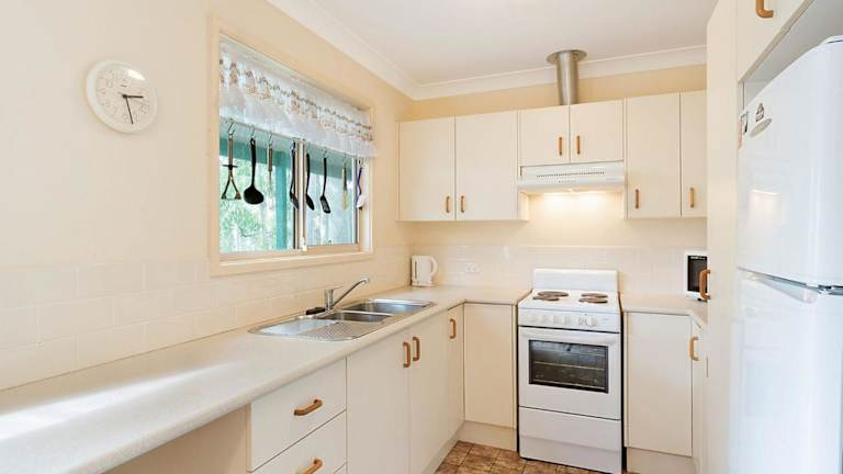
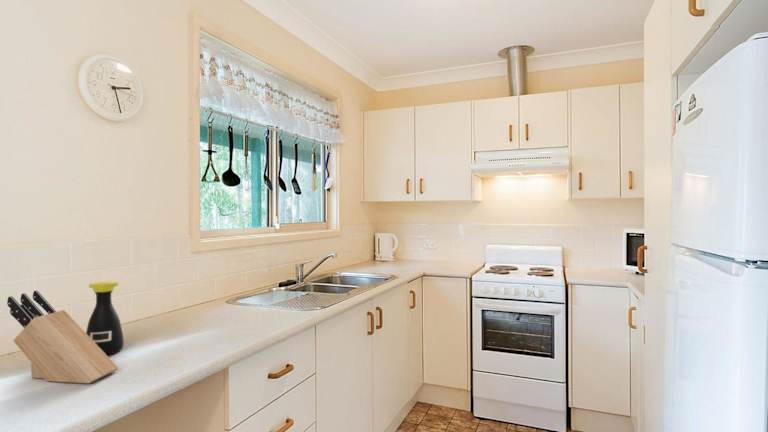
+ bottle [85,280,125,355]
+ knife block [6,290,119,384]
